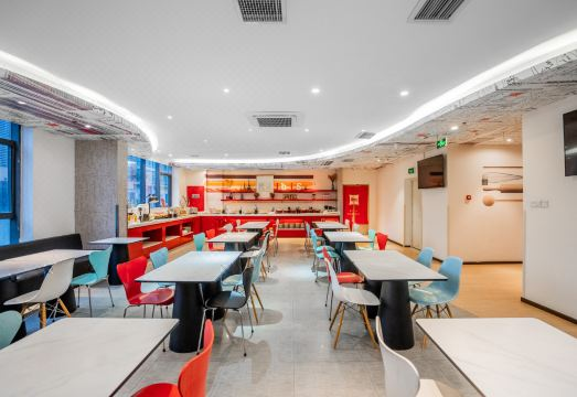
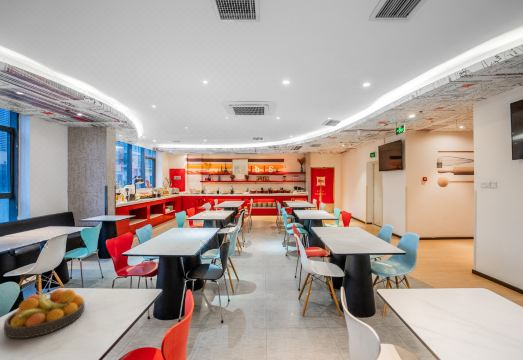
+ fruit bowl [3,288,86,339]
